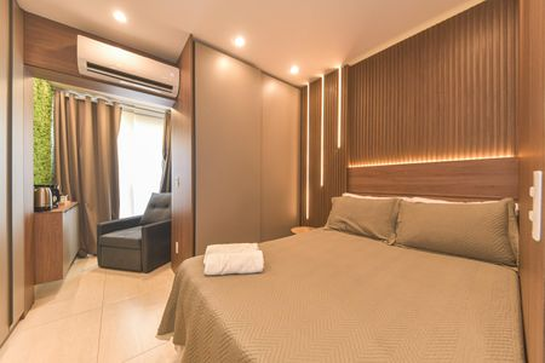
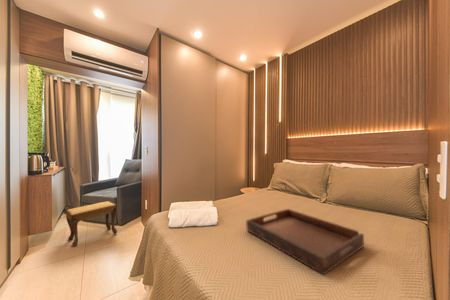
+ serving tray [245,208,365,276]
+ footstool [65,200,118,248]
